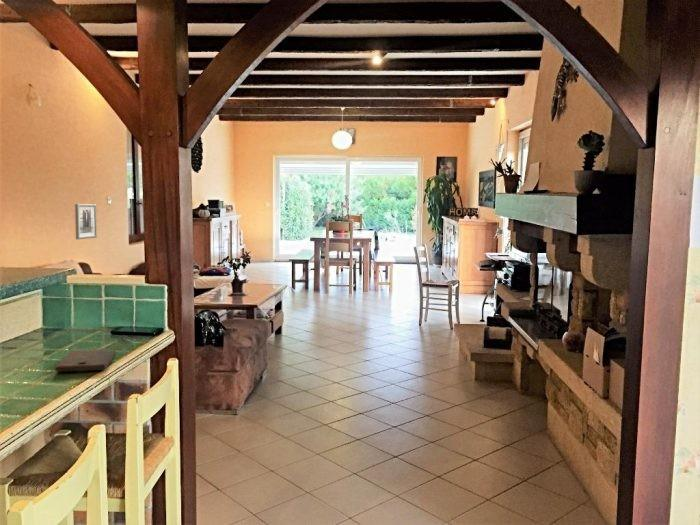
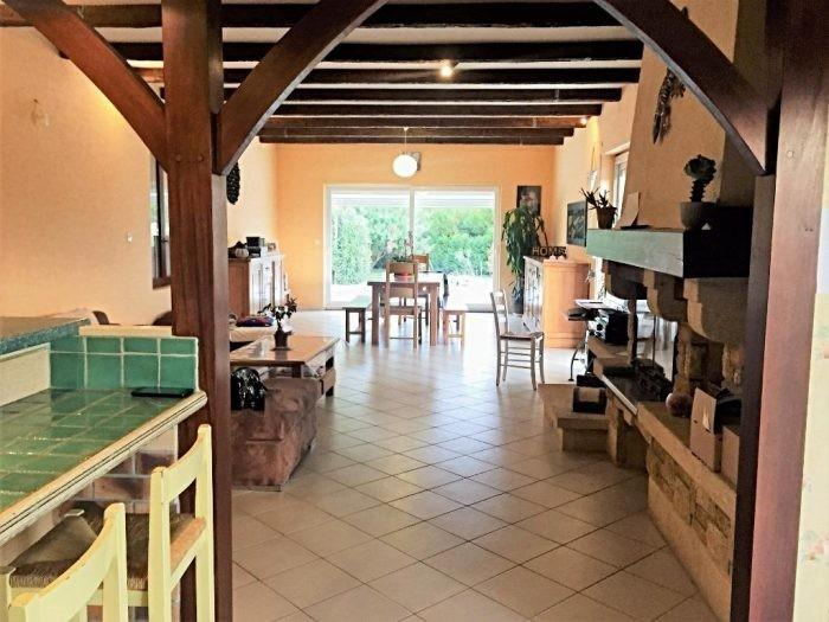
- cutting board [54,348,117,373]
- wall art [74,203,98,240]
